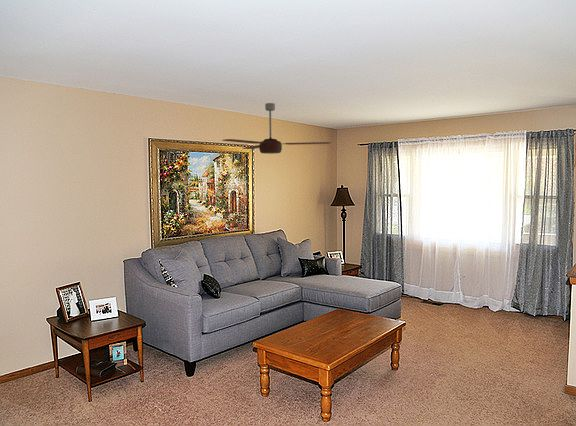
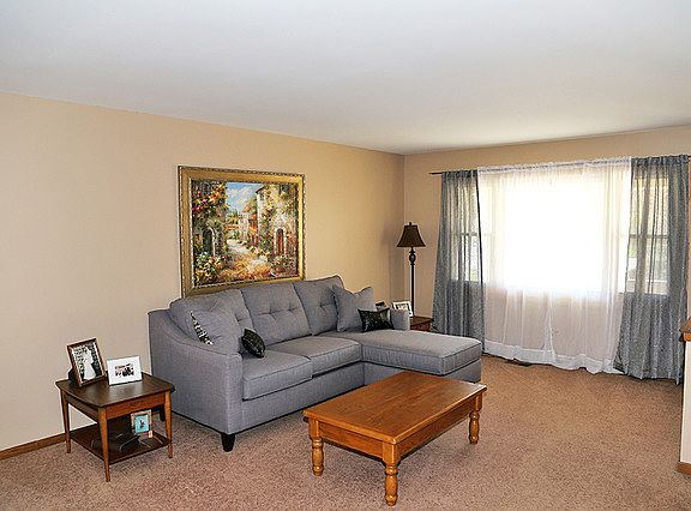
- ceiling fan [221,102,332,155]
